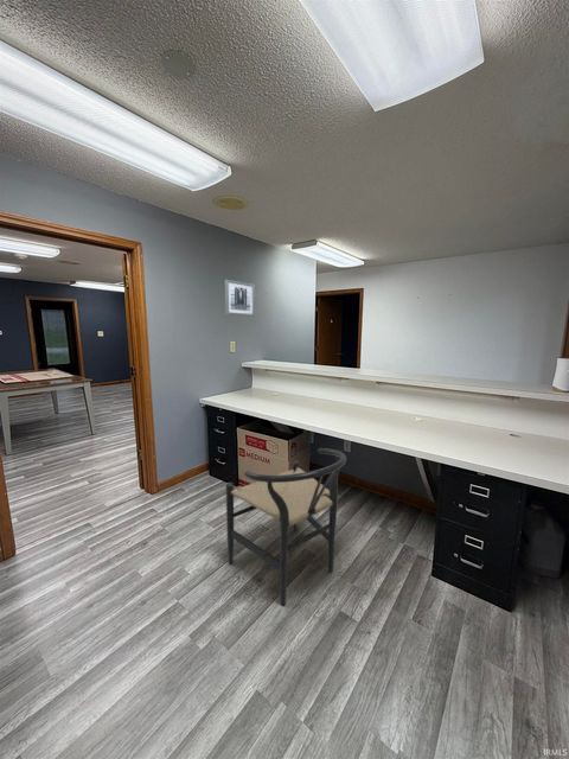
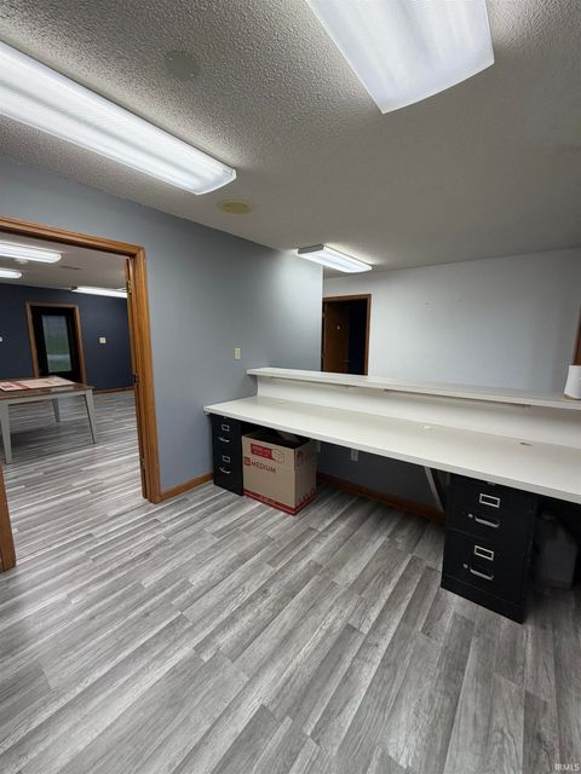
- wall art [224,279,256,318]
- chair [225,447,347,607]
